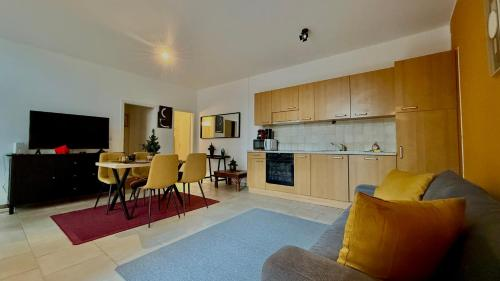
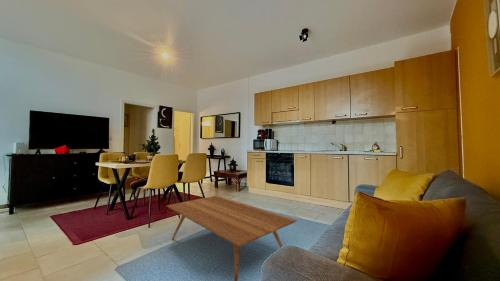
+ coffee table [165,194,298,281]
